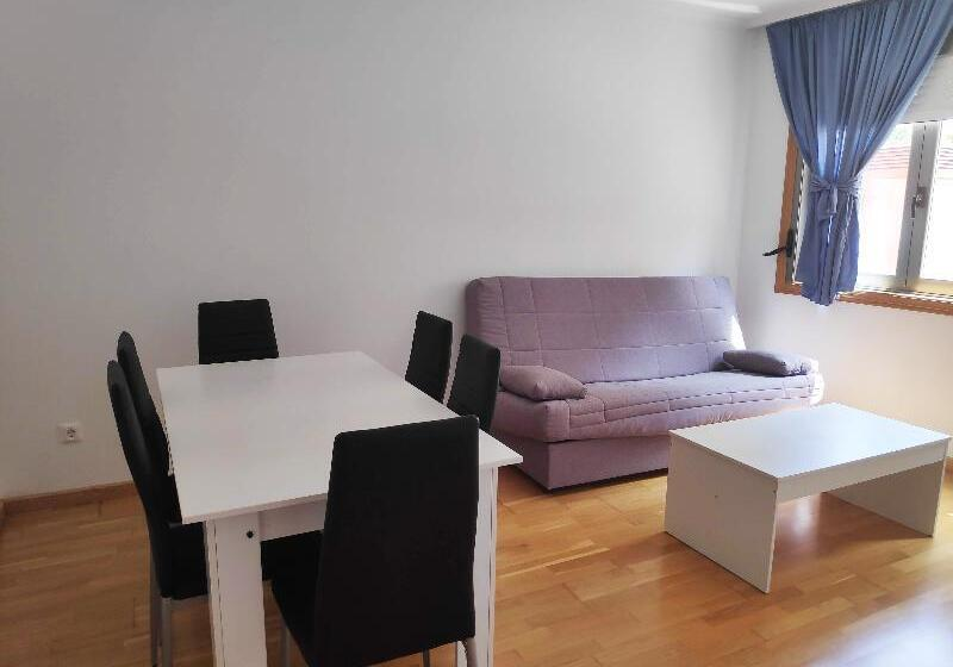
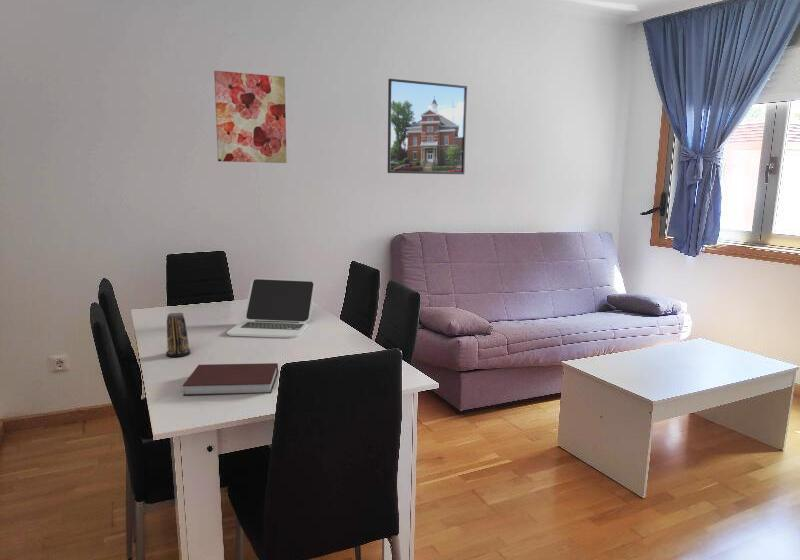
+ wall art [213,70,288,164]
+ candle [165,312,191,358]
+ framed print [387,78,468,175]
+ laptop [226,277,316,339]
+ notebook [182,362,279,397]
